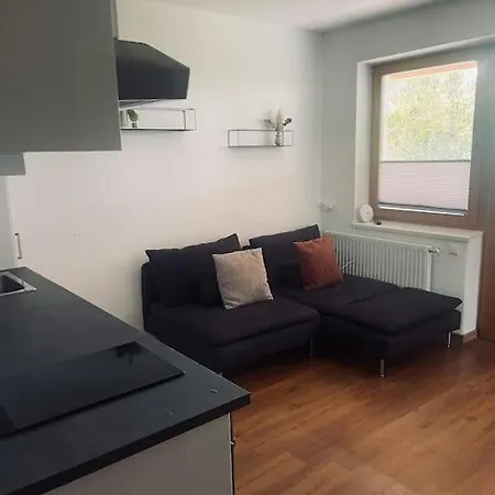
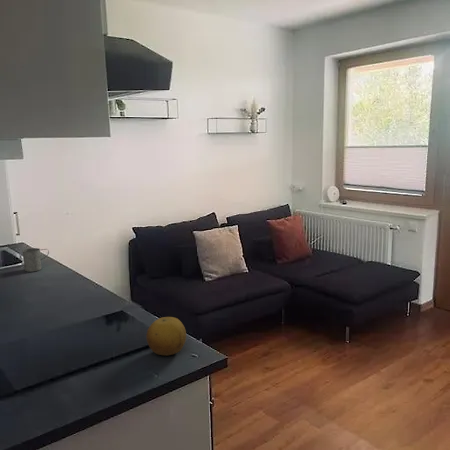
+ mug [22,247,50,273]
+ fruit [145,316,187,357]
